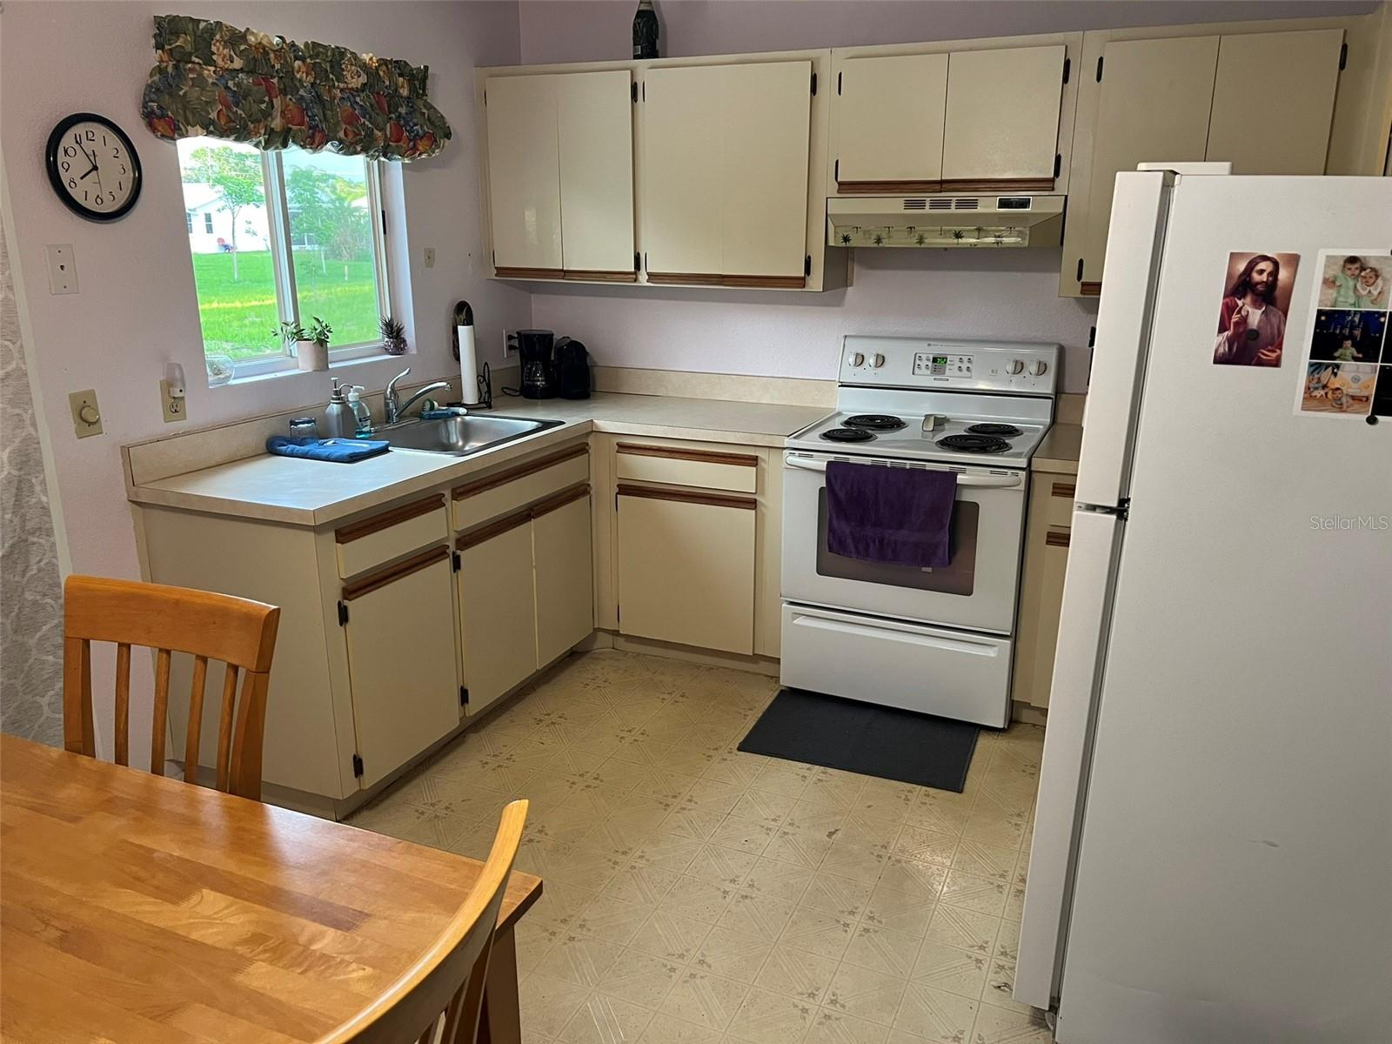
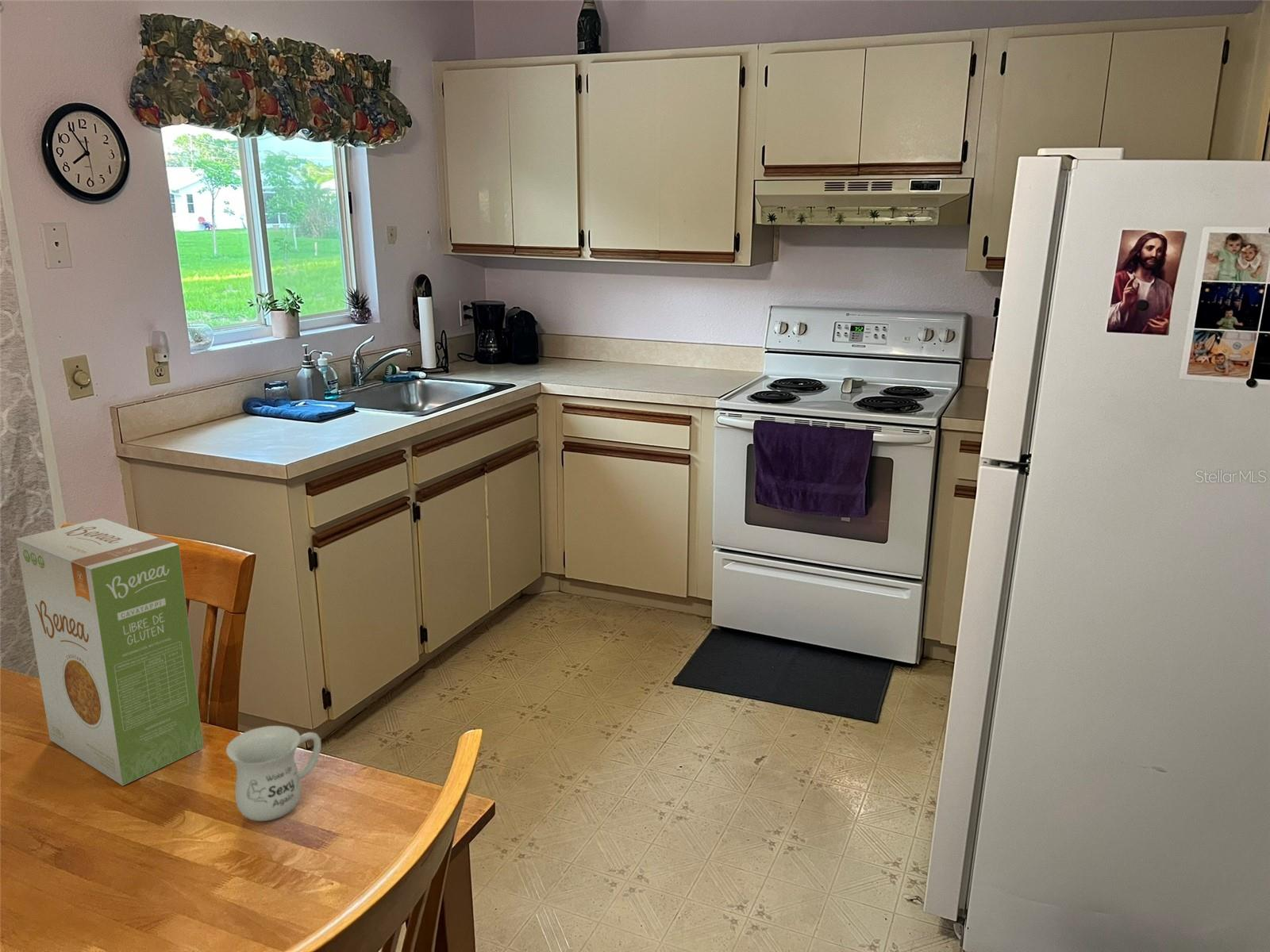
+ mug [225,725,322,822]
+ food box [16,517,204,786]
